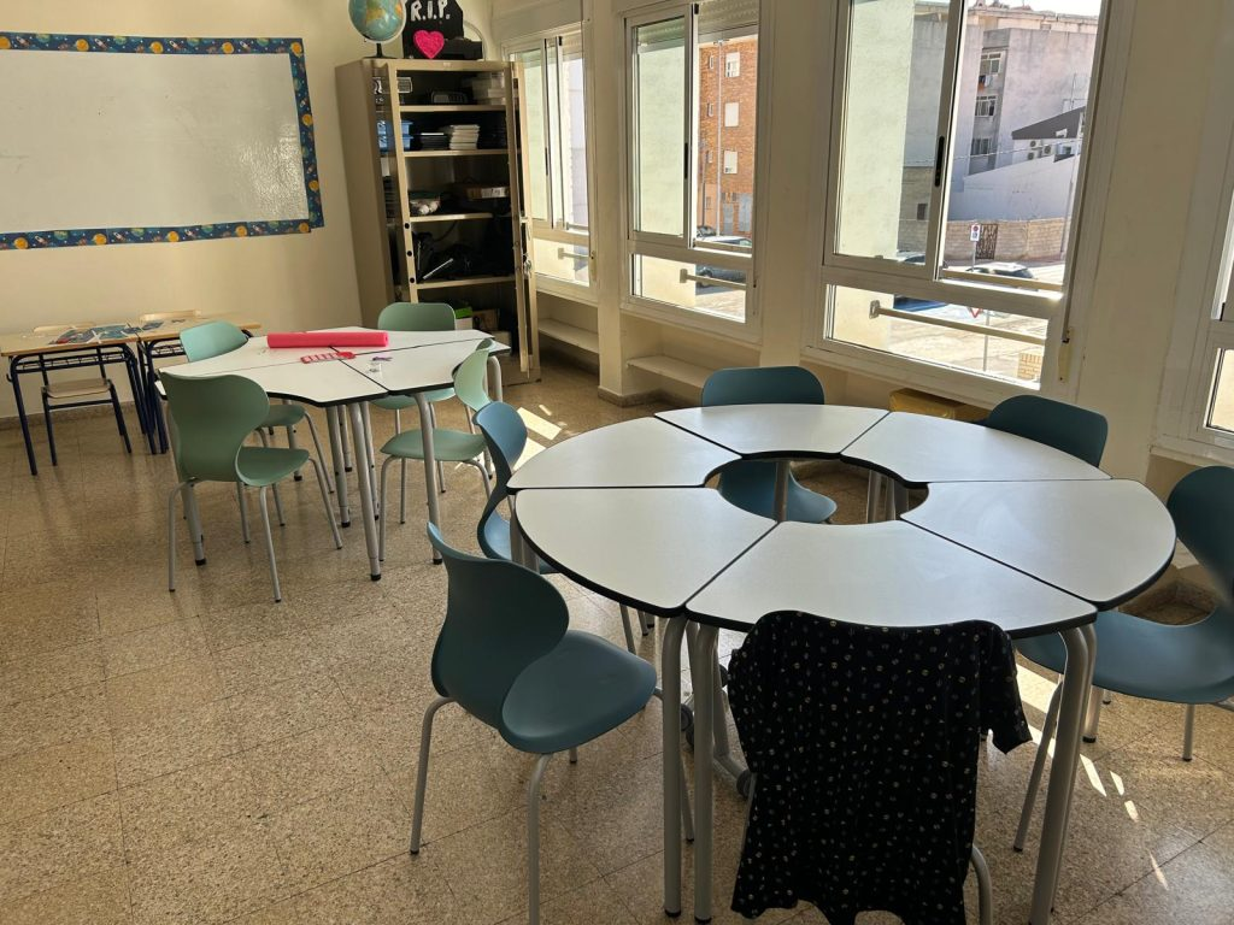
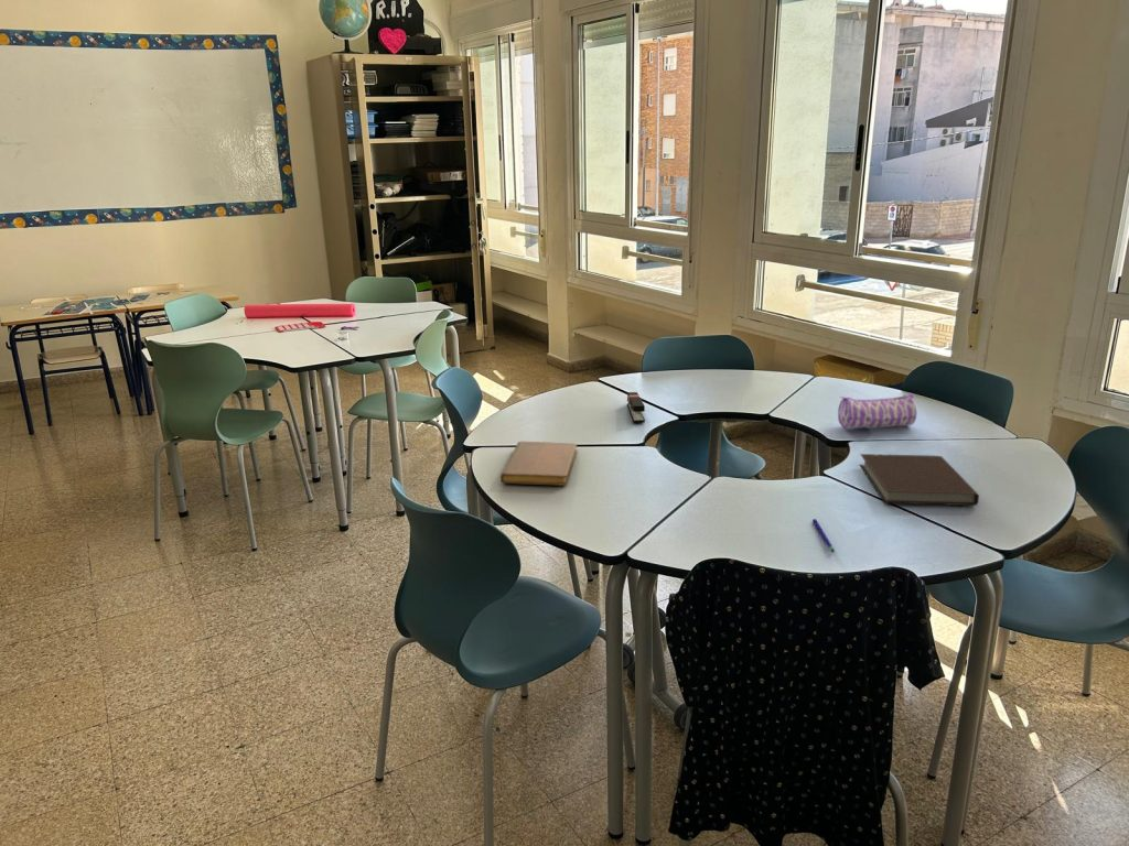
+ notebook [499,441,578,487]
+ notebook [859,453,980,507]
+ pen [811,518,836,554]
+ stapler [626,391,646,423]
+ pencil case [837,393,917,430]
